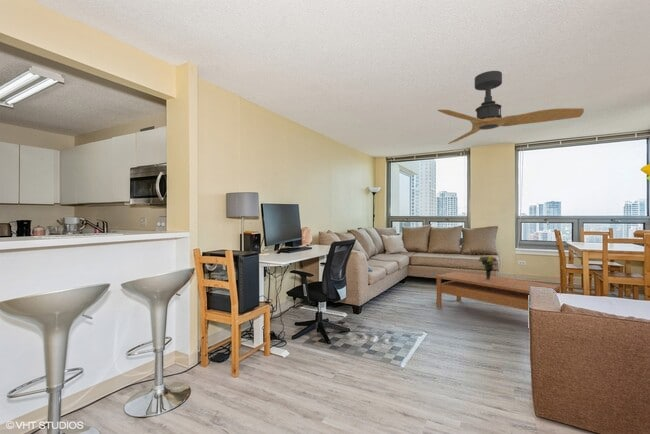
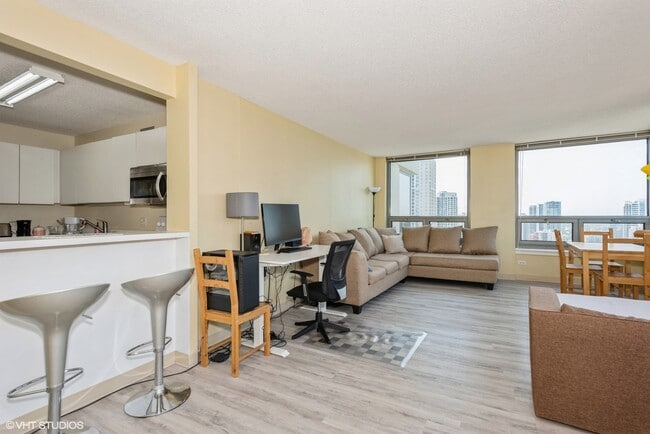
- ceiling fan [437,70,585,145]
- bouquet [477,255,499,280]
- coffee table [435,270,562,312]
